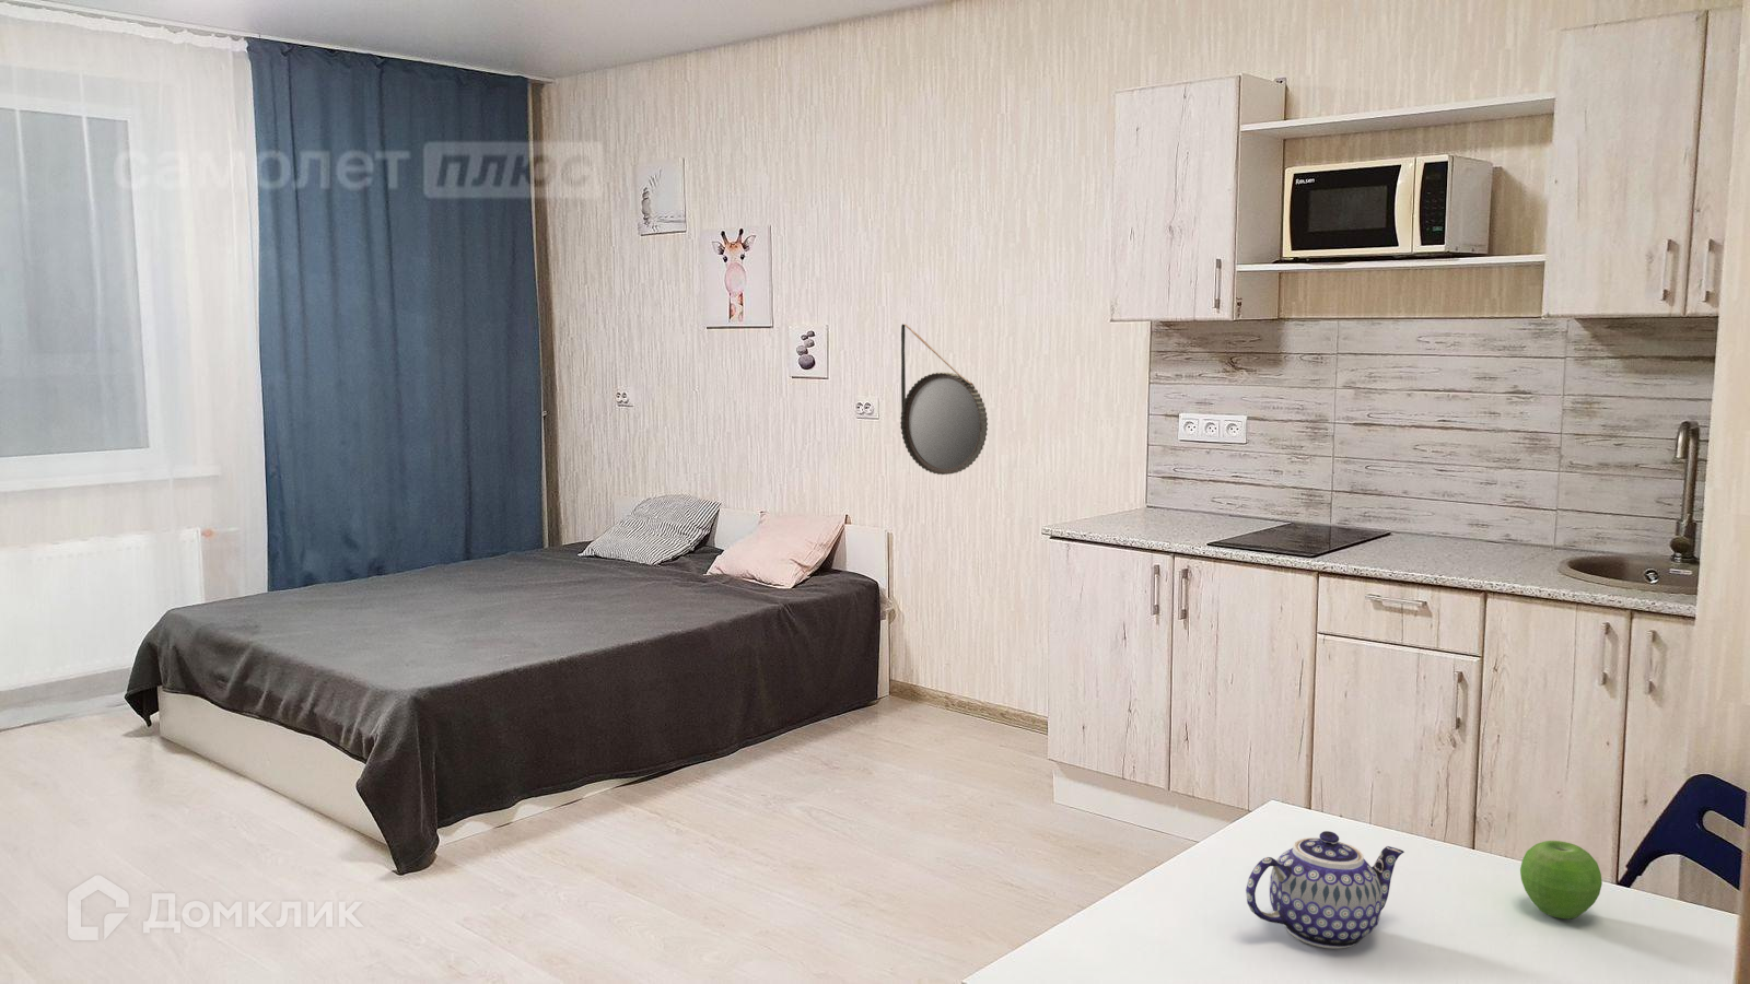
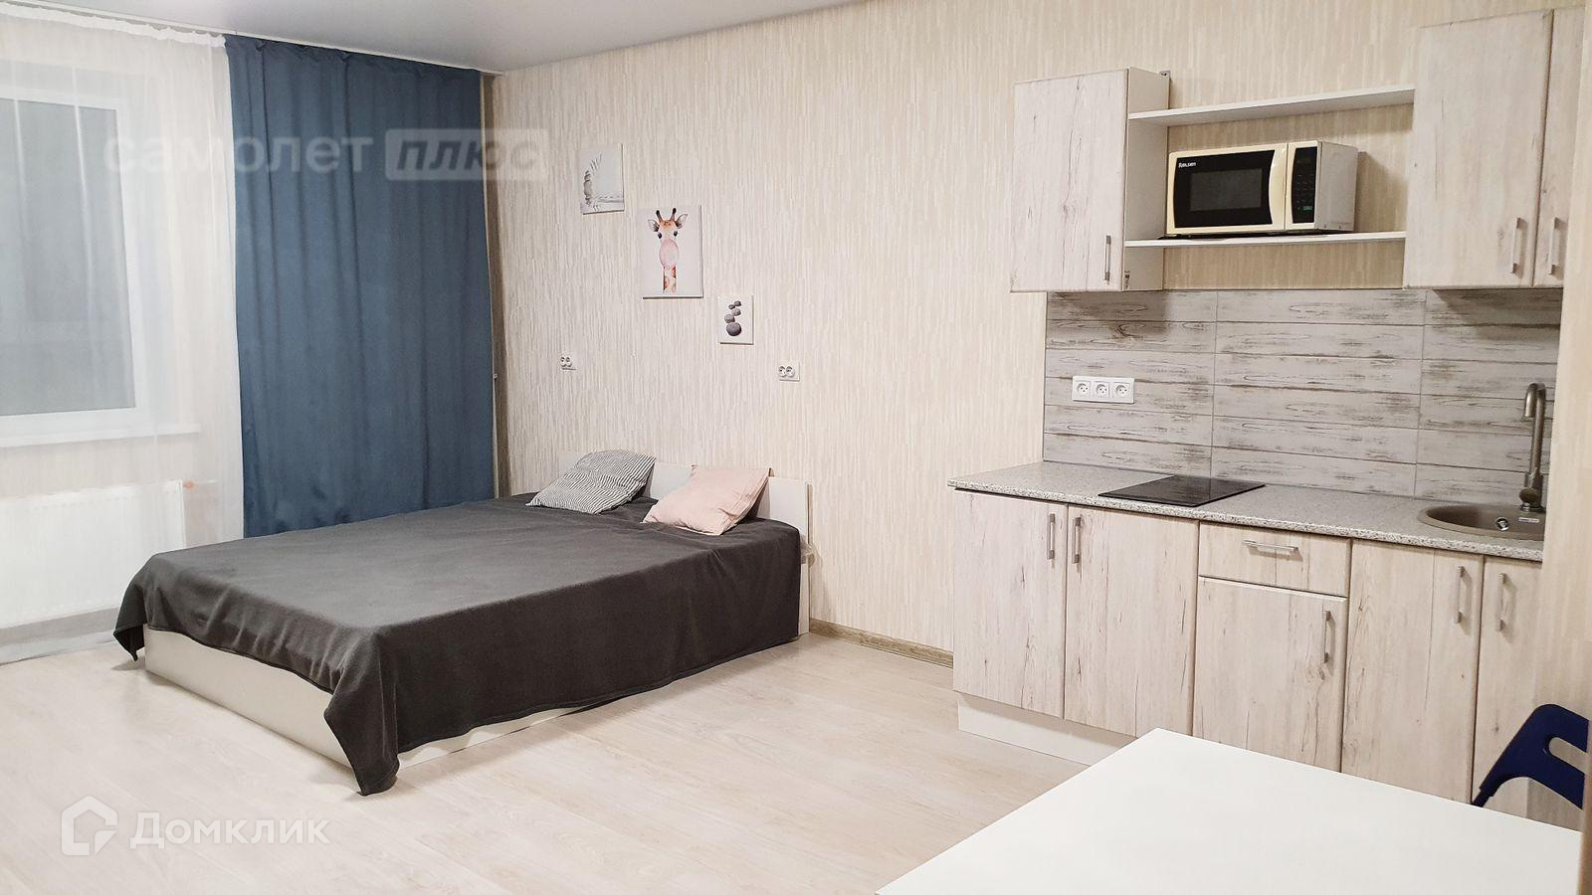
- teapot [1245,830,1405,949]
- home mirror [899,322,989,476]
- fruit [1519,840,1603,919]
